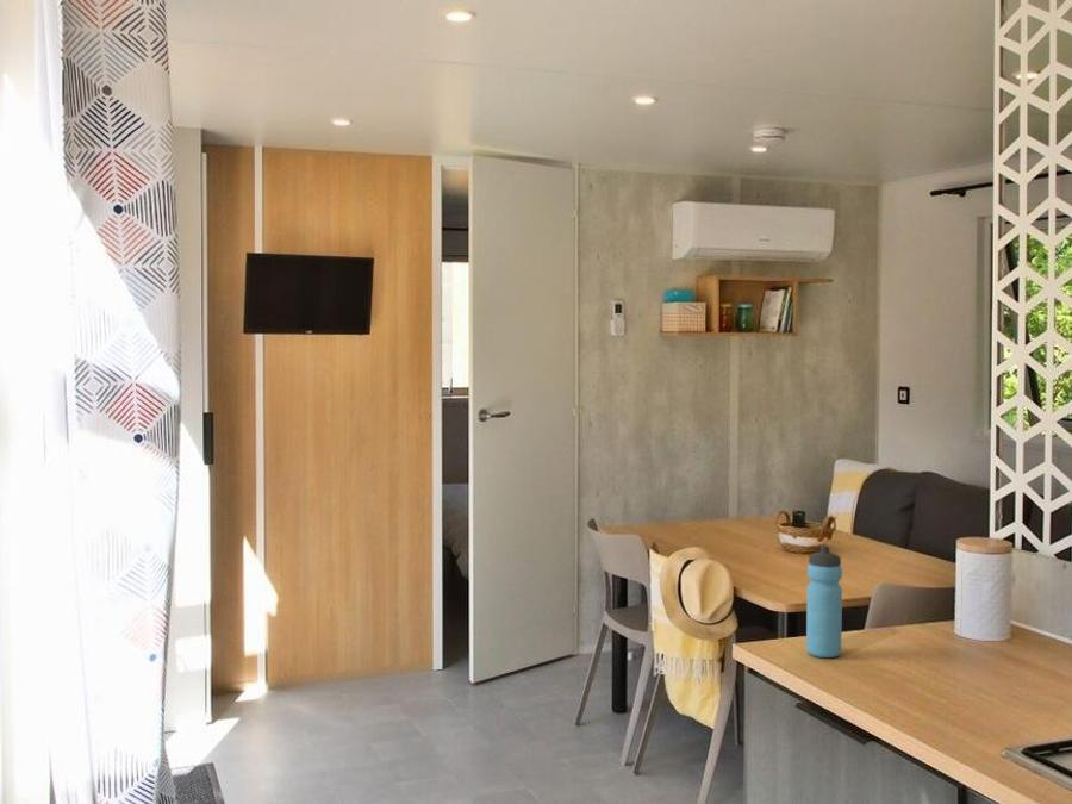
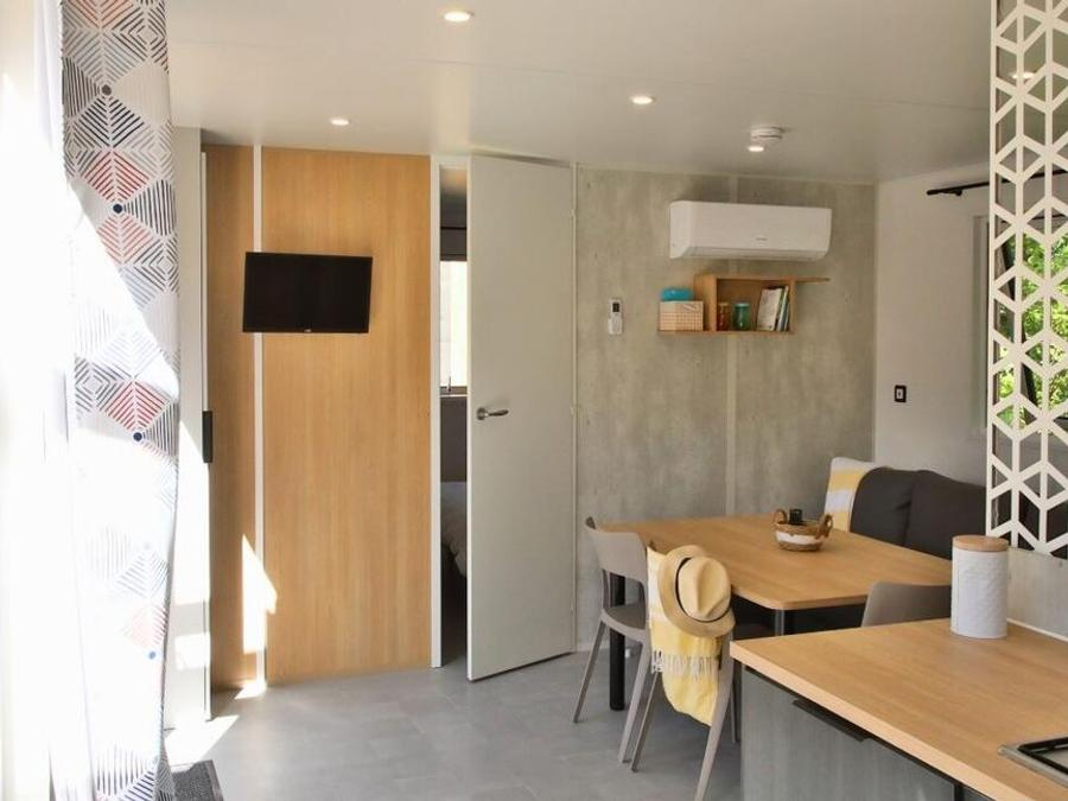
- water bottle [805,544,843,659]
